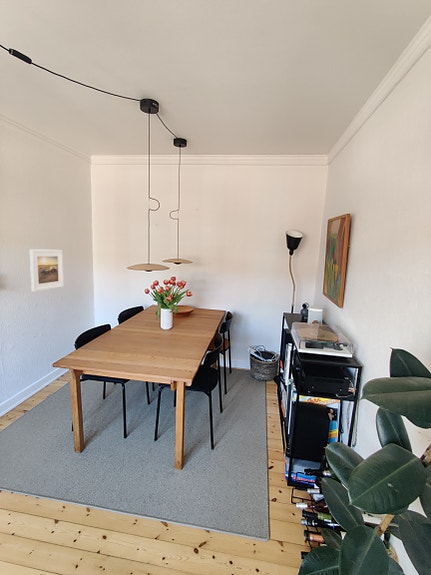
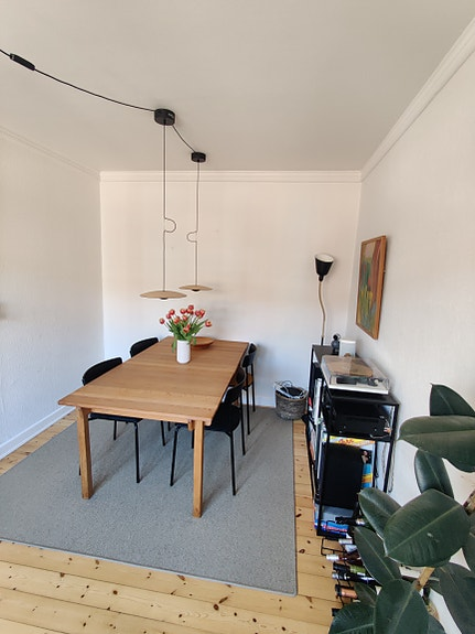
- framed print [29,248,64,293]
